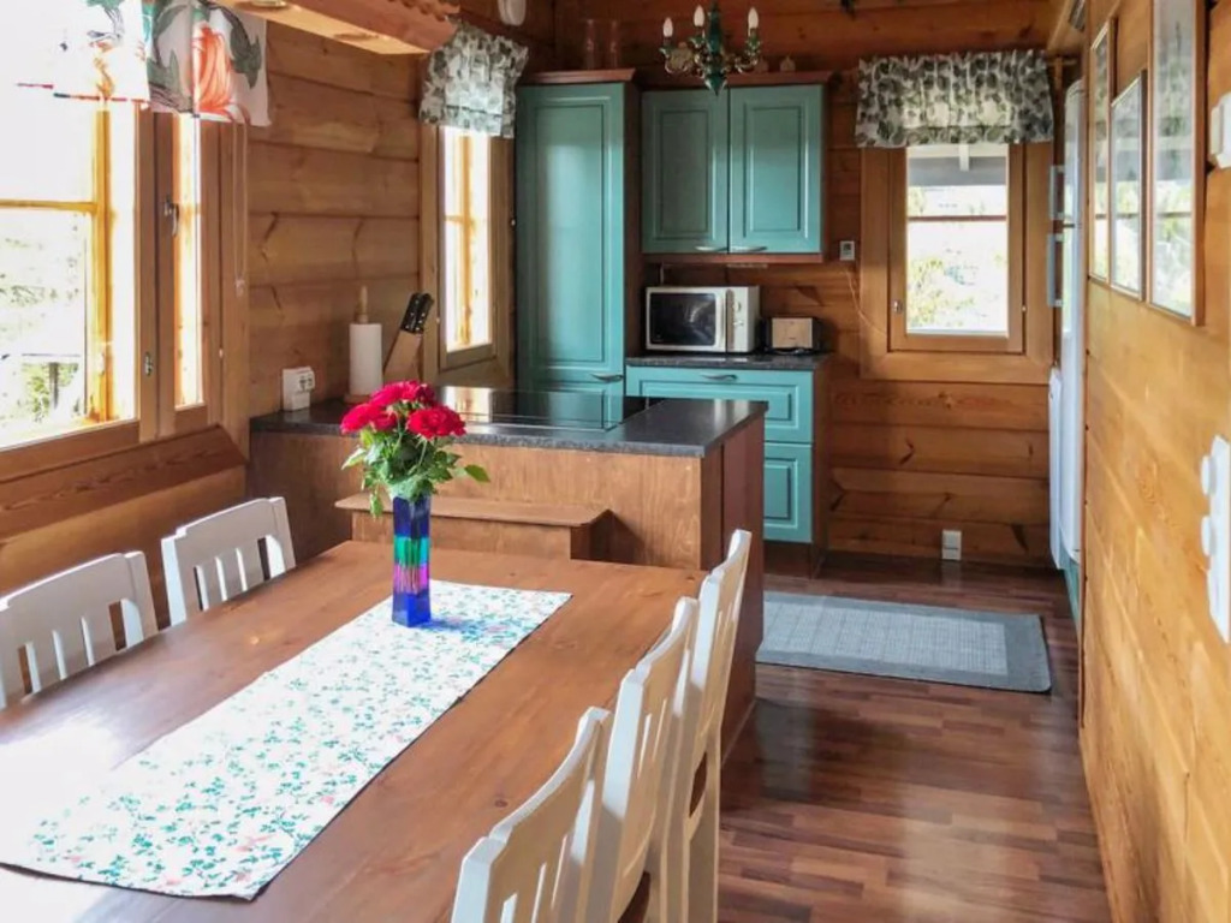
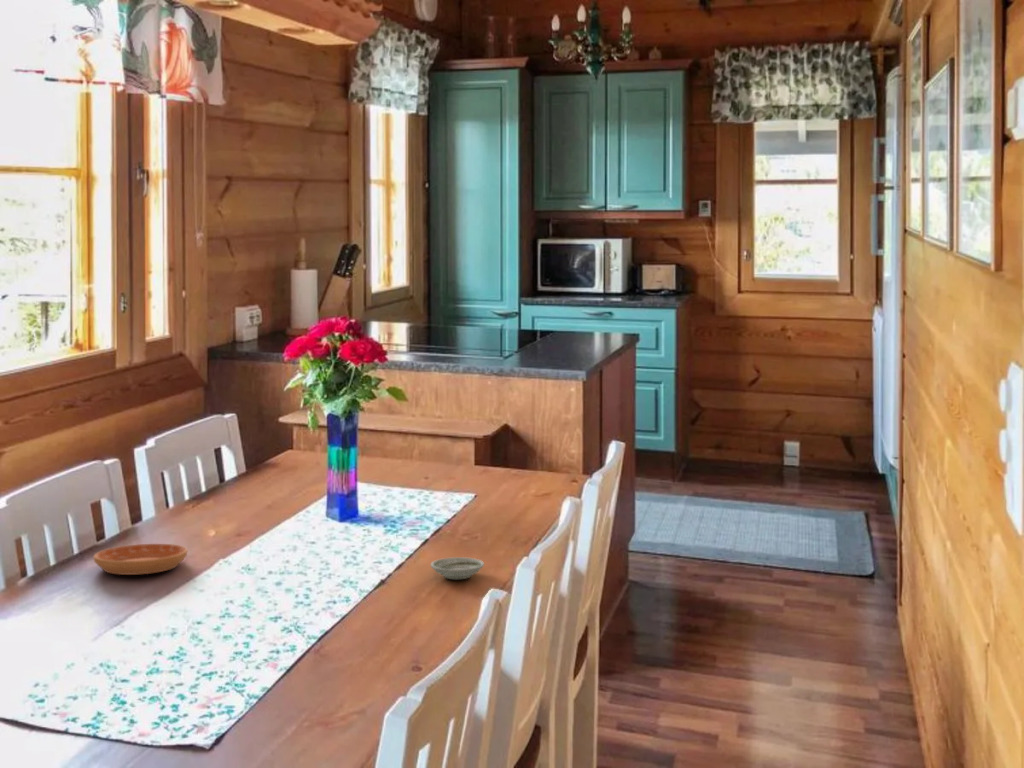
+ saucer [430,556,485,580]
+ saucer [93,543,188,576]
